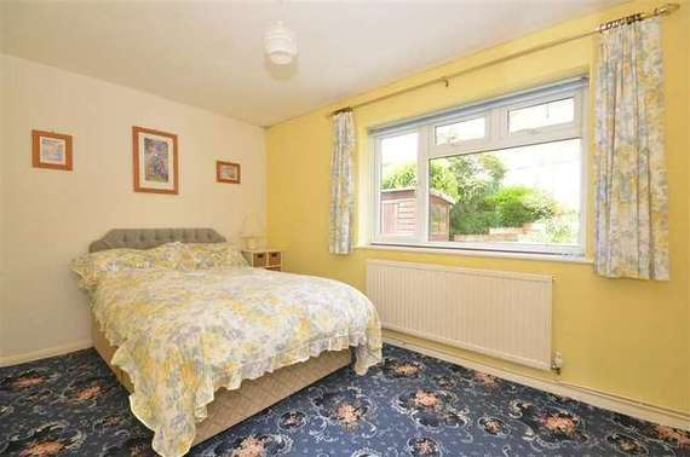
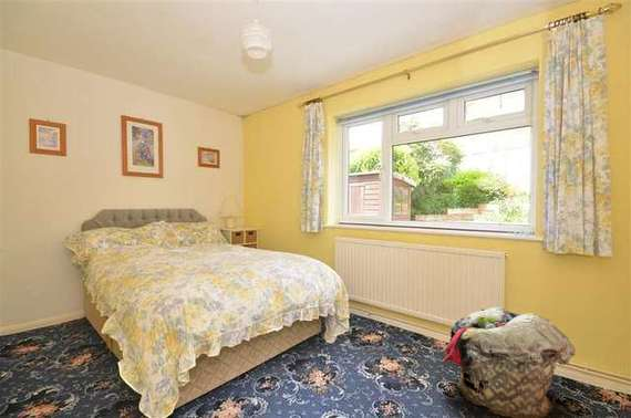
+ laundry basket [442,305,577,418]
